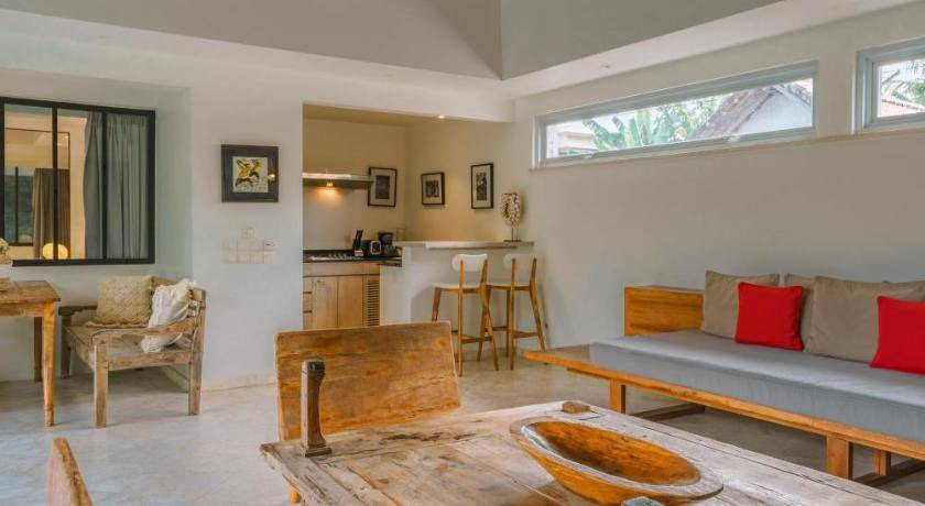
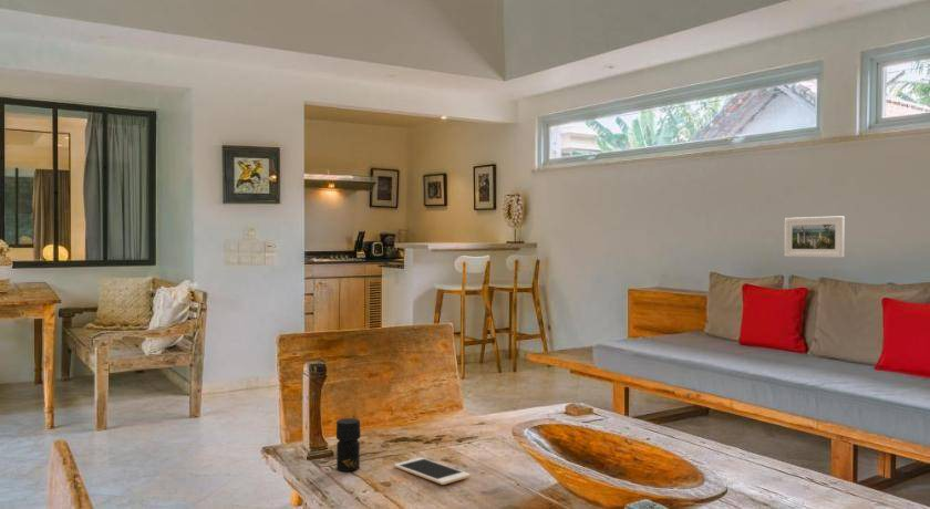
+ cell phone [393,457,472,486]
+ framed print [784,215,846,259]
+ jar [335,417,361,472]
